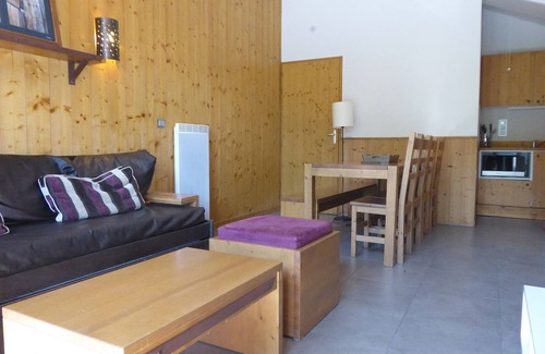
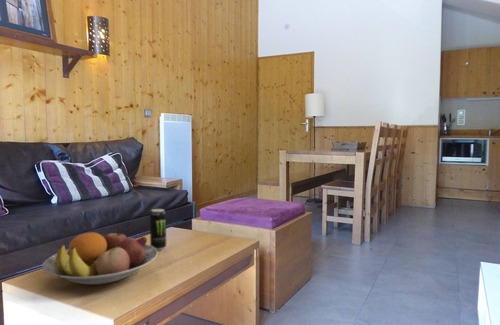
+ fruit bowl [41,228,158,286]
+ beverage can [149,208,167,251]
